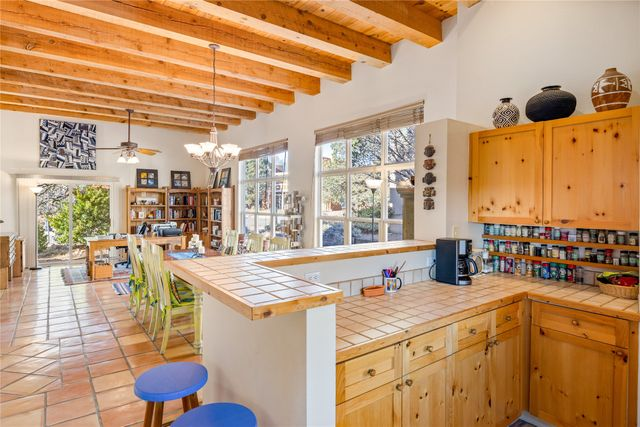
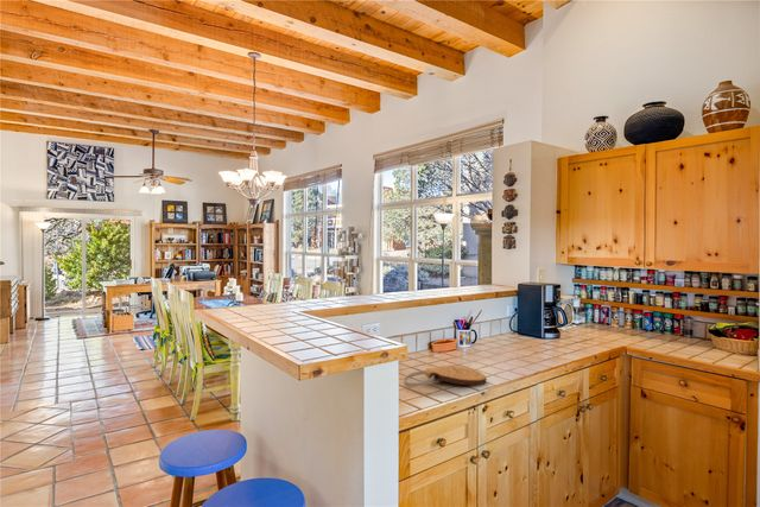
+ key chain [403,365,487,387]
